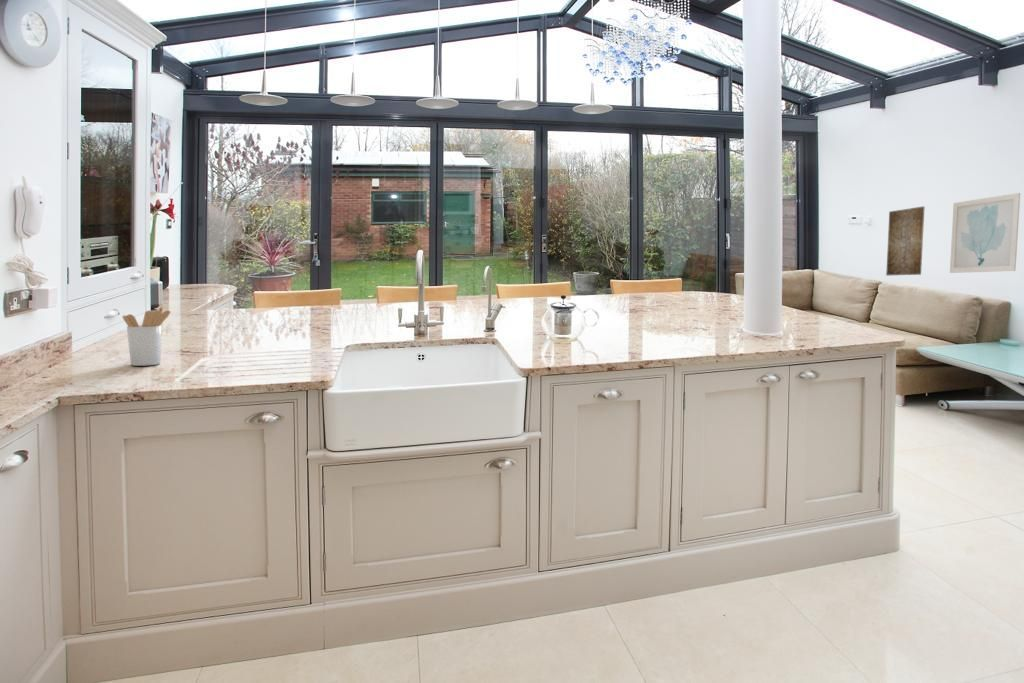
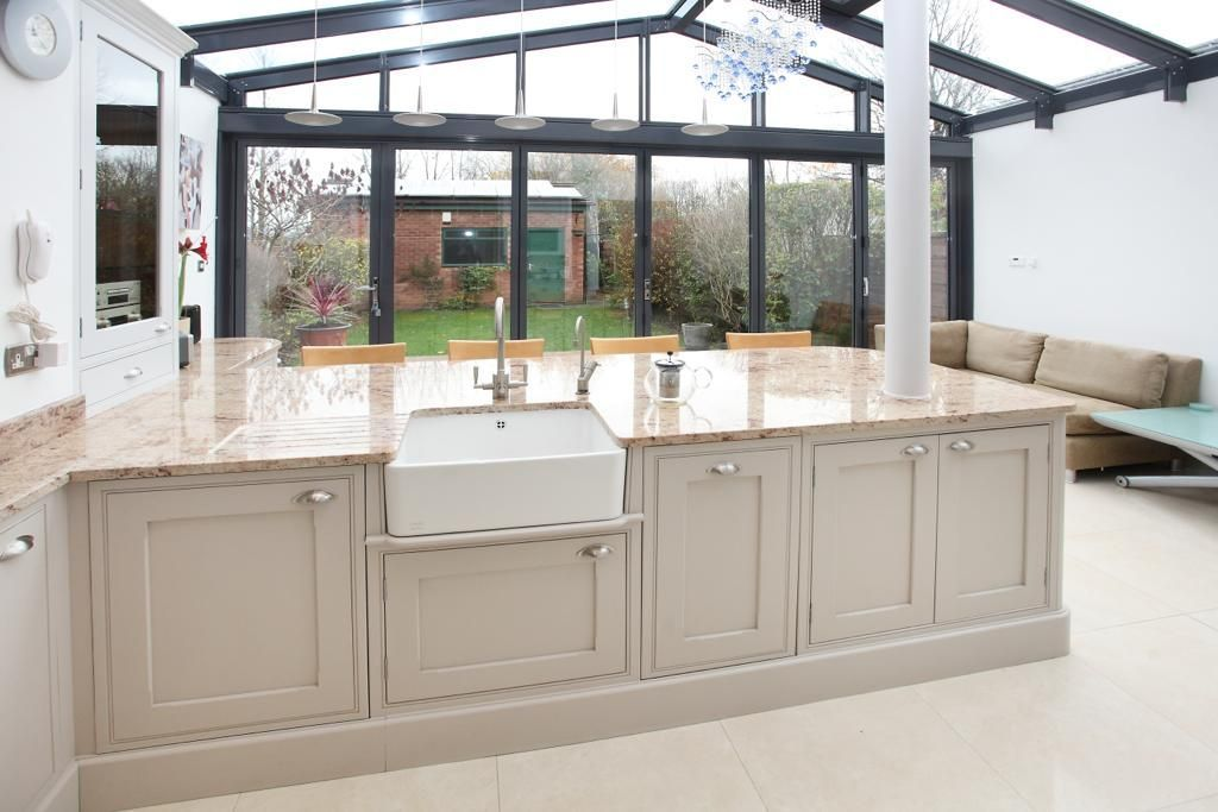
- wall art [885,205,926,277]
- utensil holder [121,306,171,367]
- wall art [949,192,1021,274]
